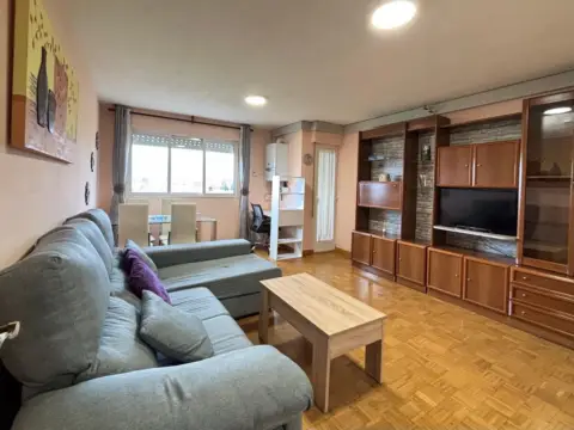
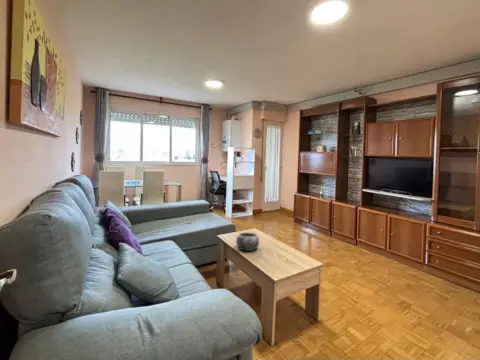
+ decorative bowl [235,231,260,252]
